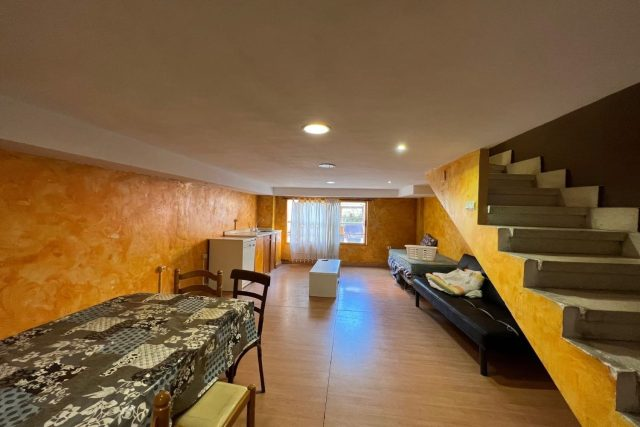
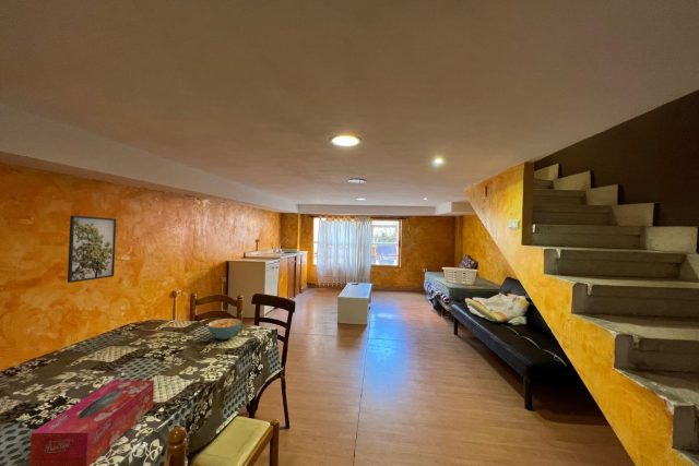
+ tissue box [28,380,155,466]
+ cereal bowl [206,318,242,340]
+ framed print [67,214,117,284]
